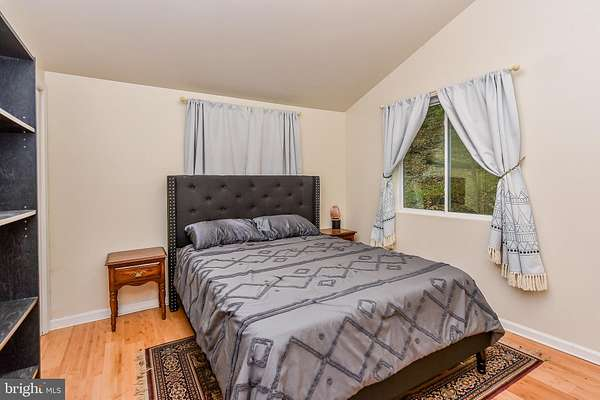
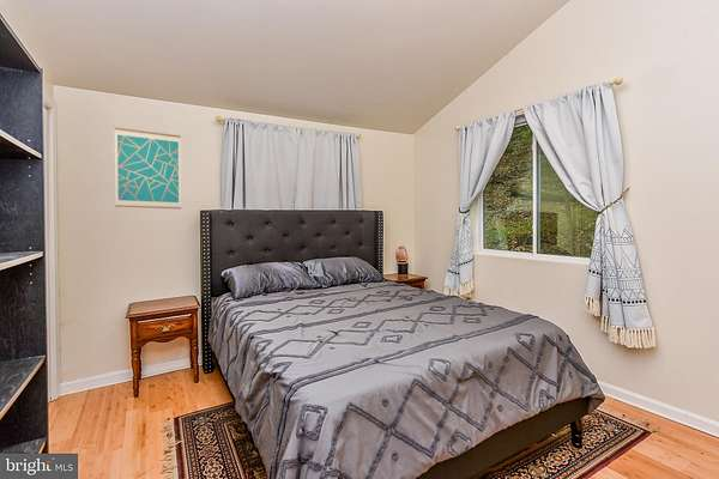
+ wall art [114,127,182,210]
